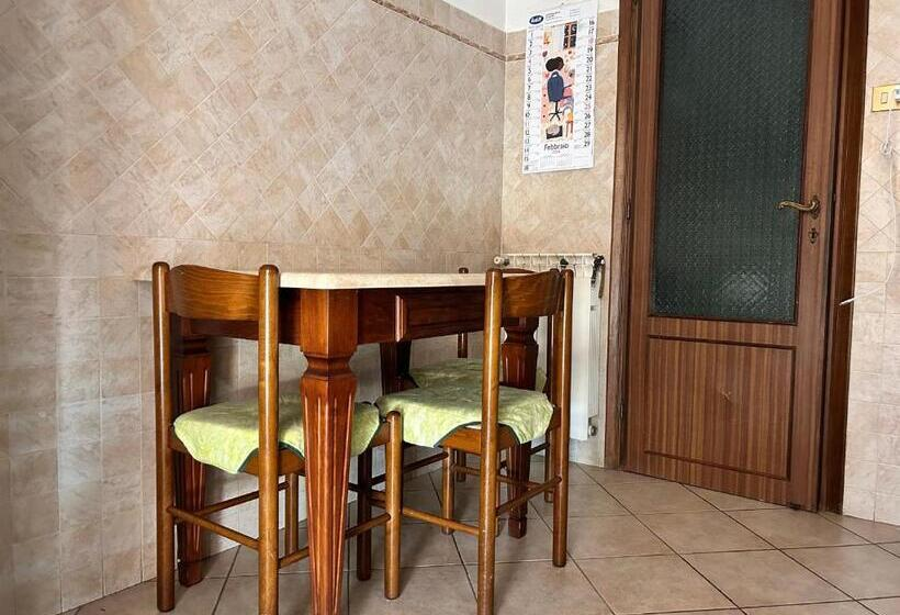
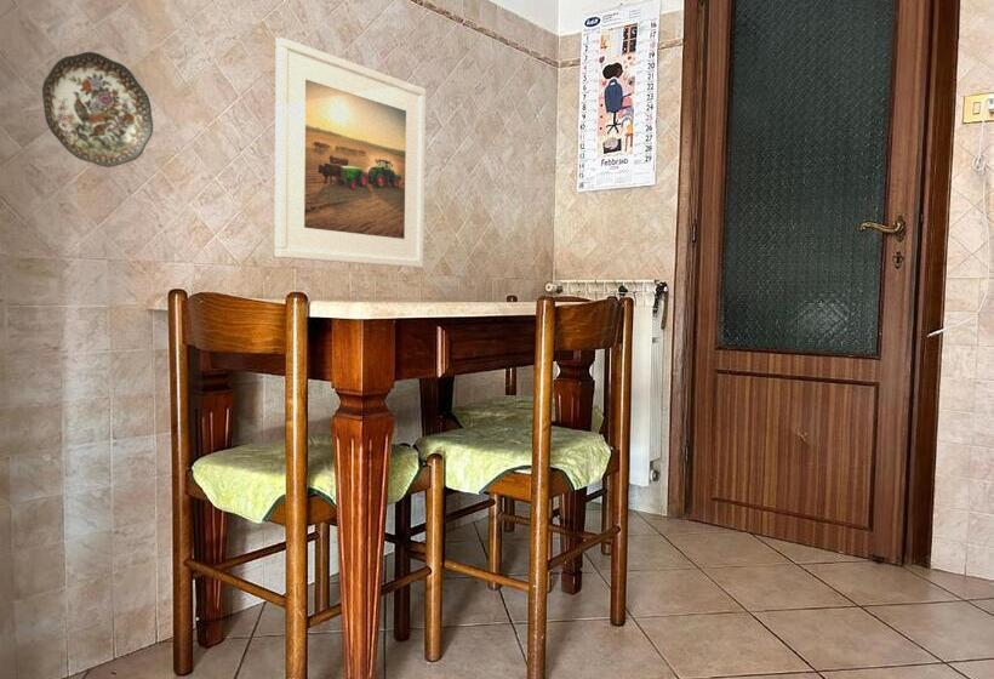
+ decorative plate [41,51,154,169]
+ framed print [274,36,427,269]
